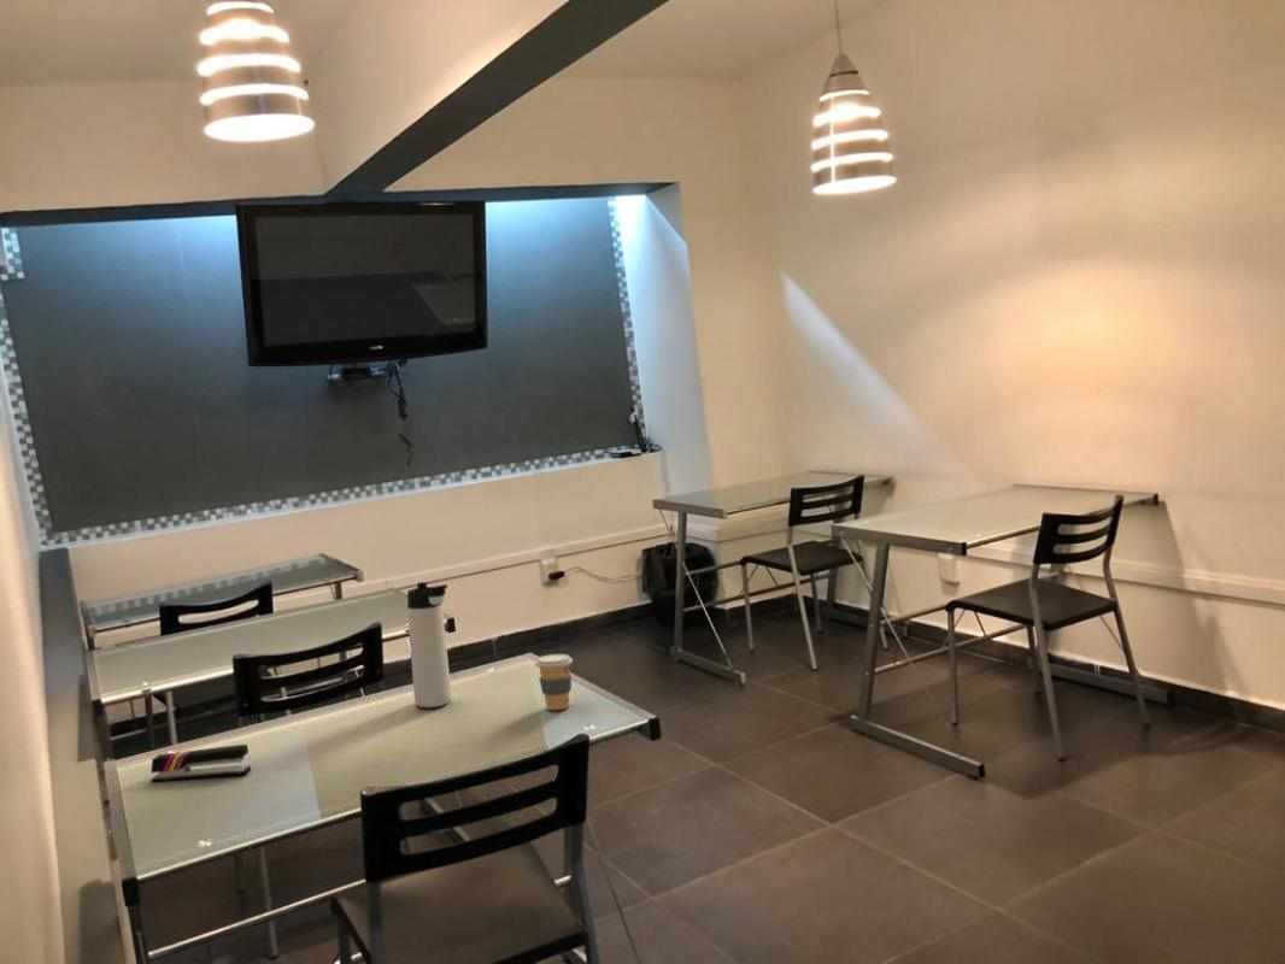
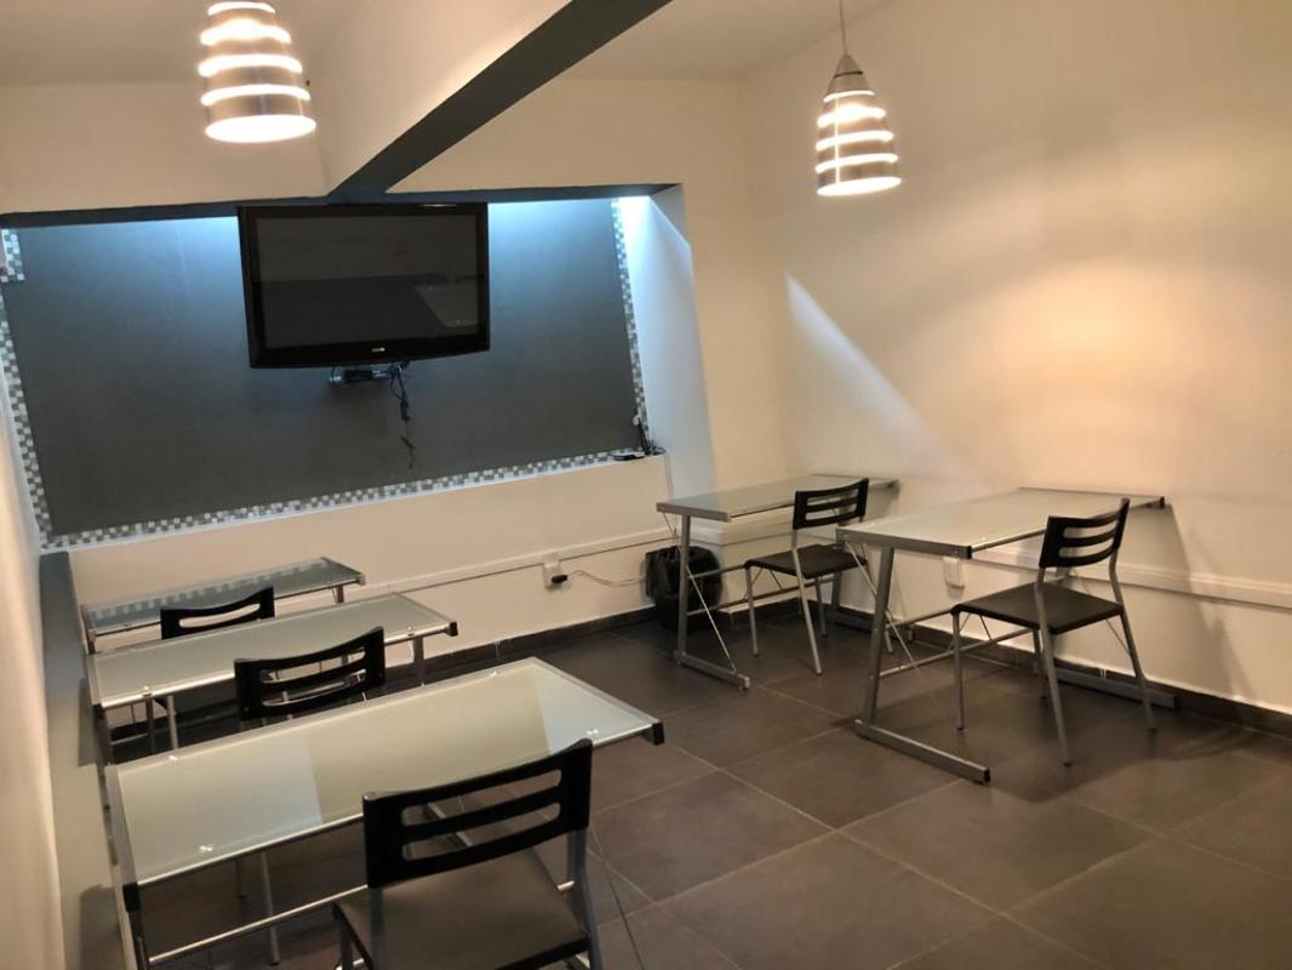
- coffee cup [534,653,574,711]
- stapler [149,743,252,782]
- thermos bottle [406,581,452,709]
